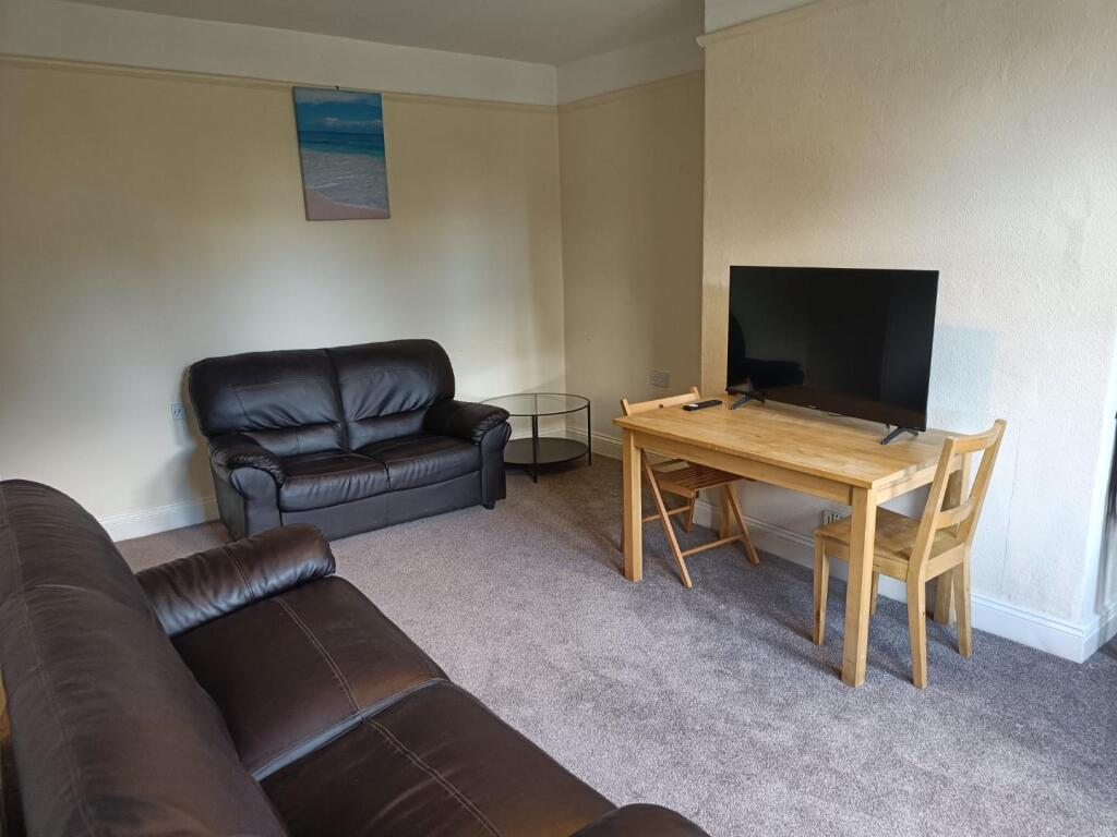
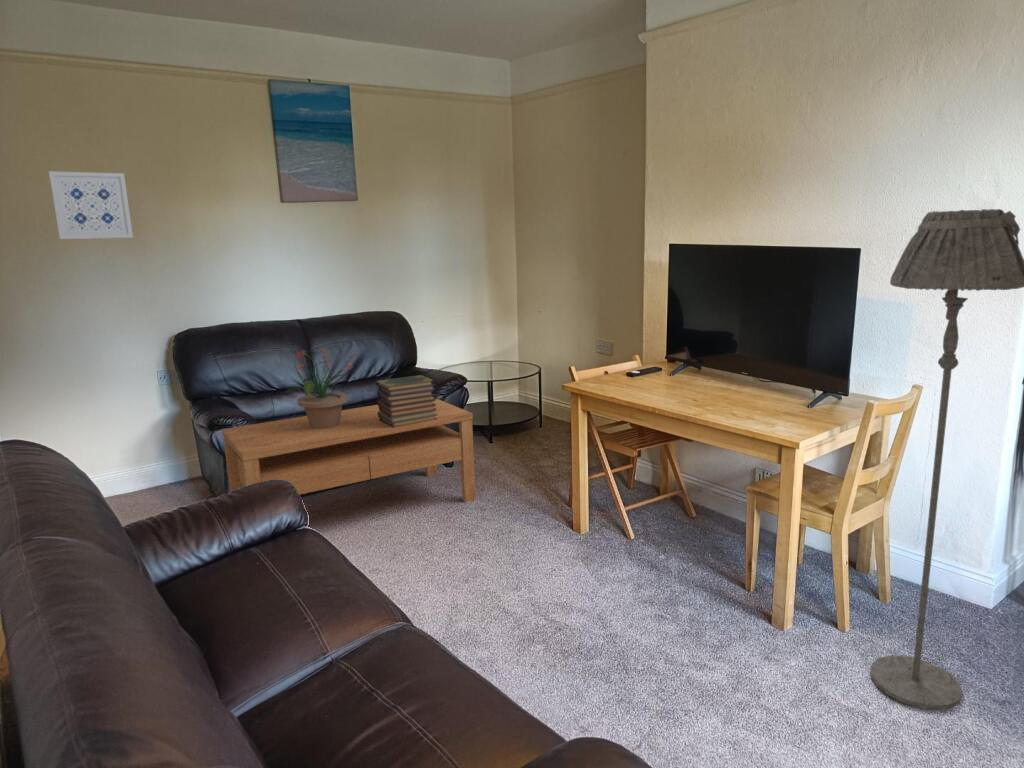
+ floor lamp [869,208,1024,710]
+ wall art [48,170,134,240]
+ potted plant [283,349,355,429]
+ coffee table [221,398,477,503]
+ book stack [375,374,437,428]
